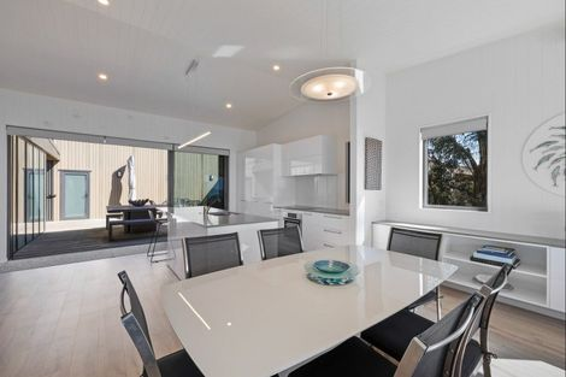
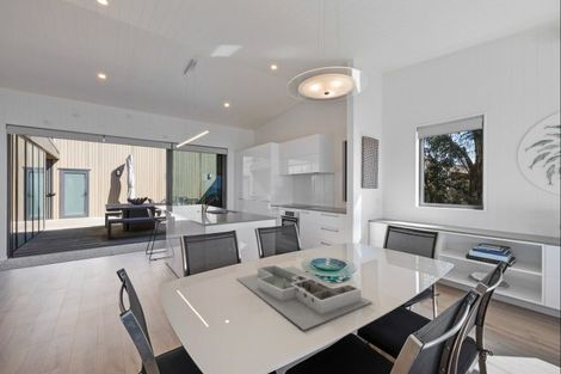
+ architectural model [235,264,374,332]
